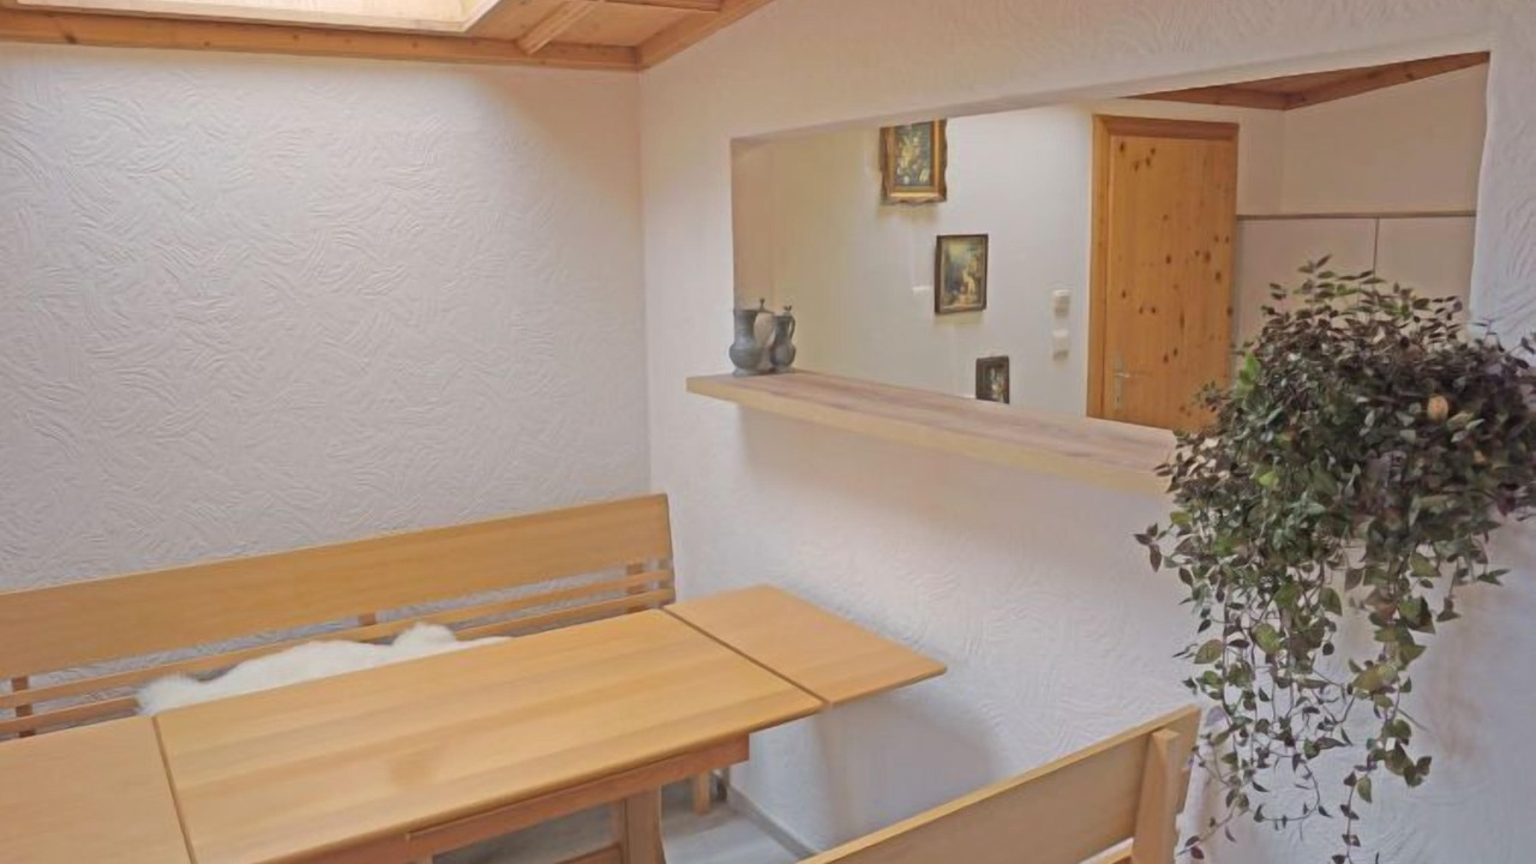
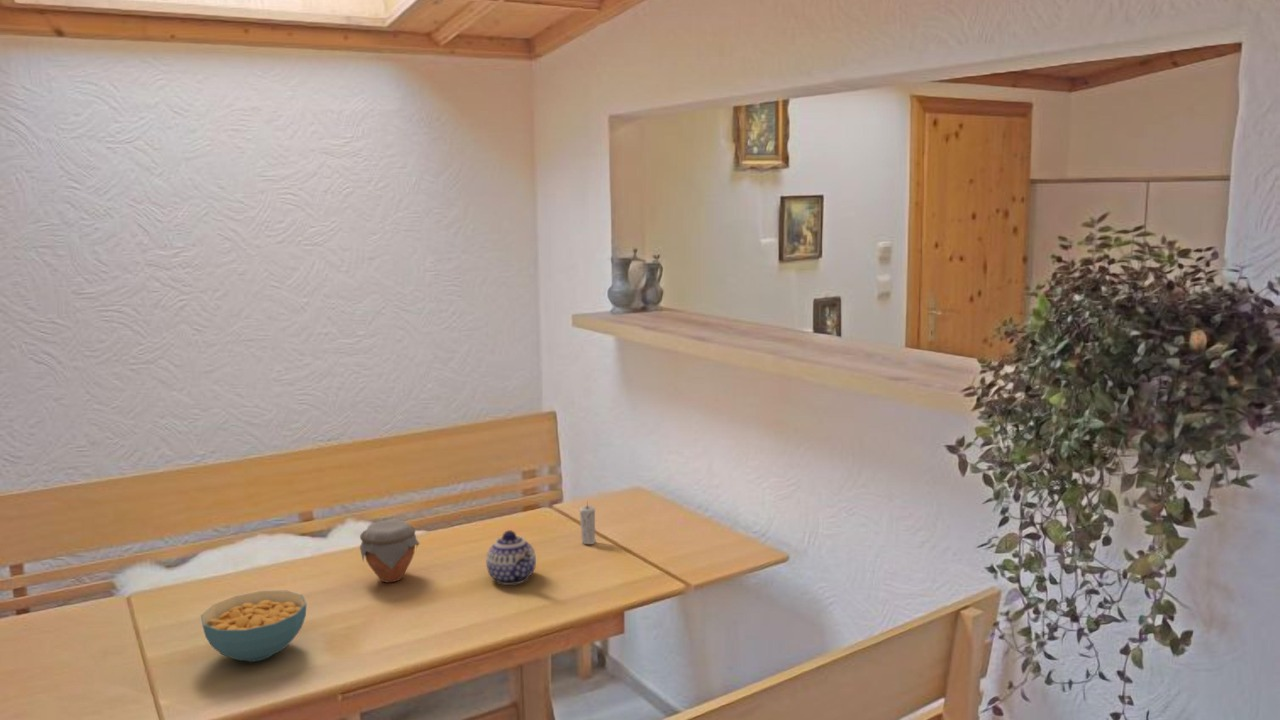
+ jar [359,519,421,583]
+ cereal bowl [200,590,307,663]
+ candle [579,501,597,545]
+ teapot [485,529,537,586]
